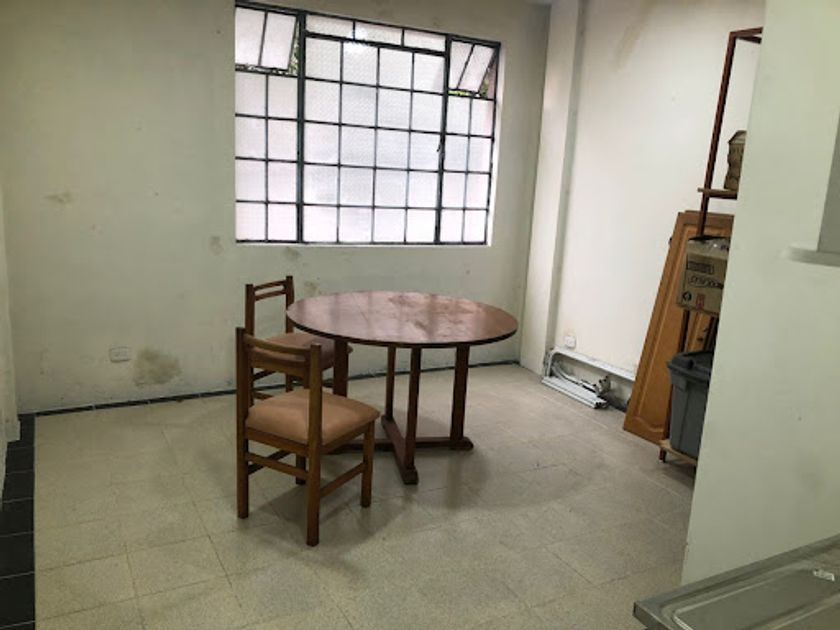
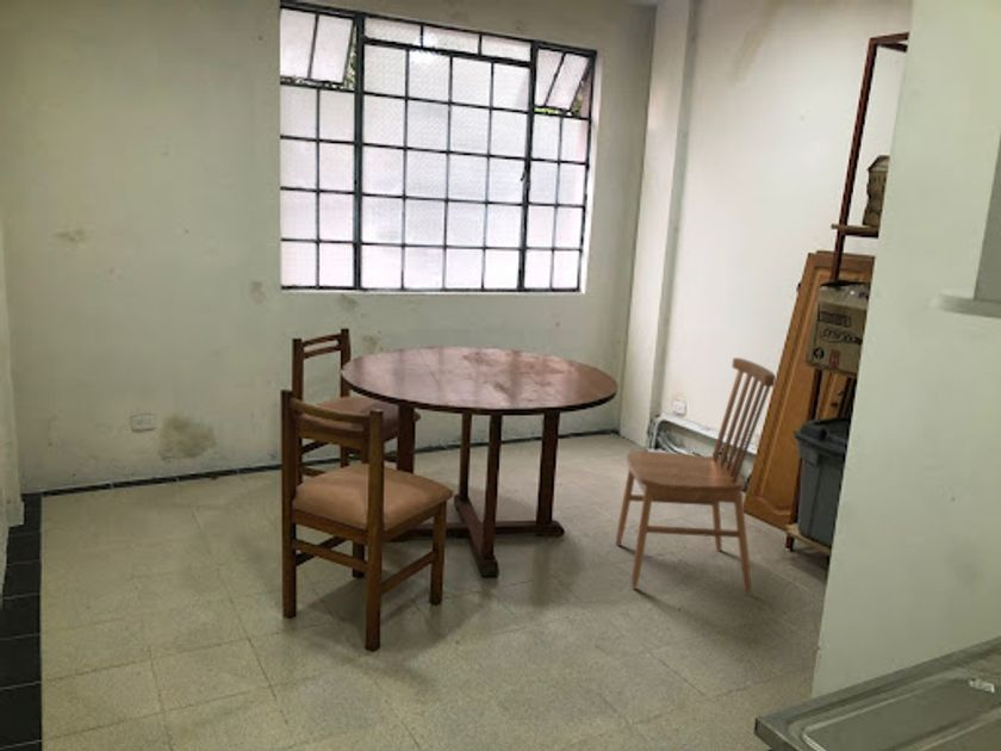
+ dining chair [615,356,777,594]
